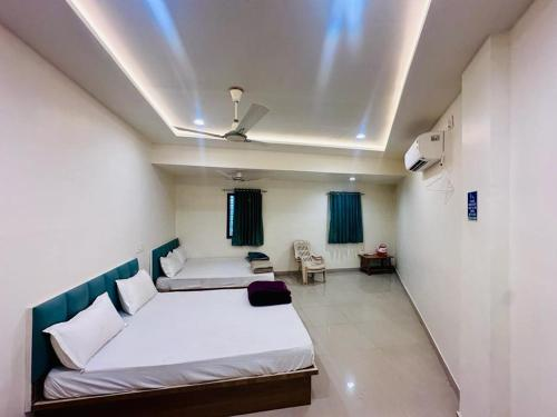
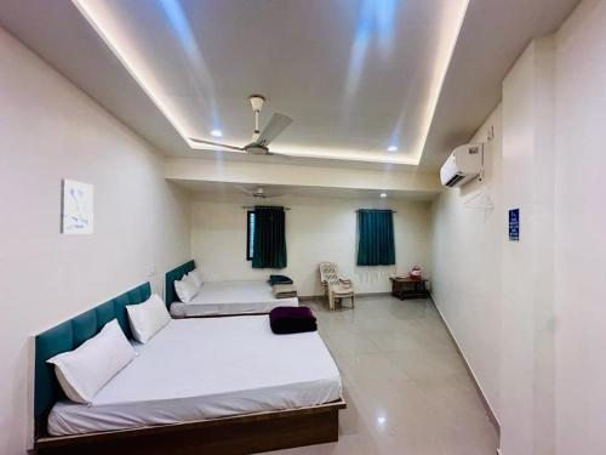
+ wall art [59,178,95,234]
